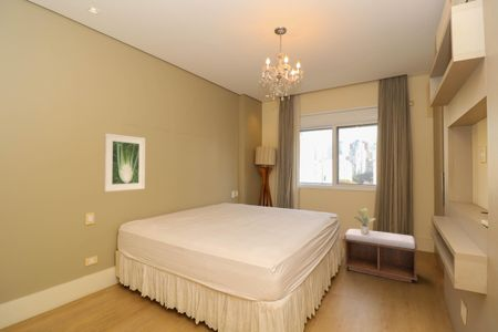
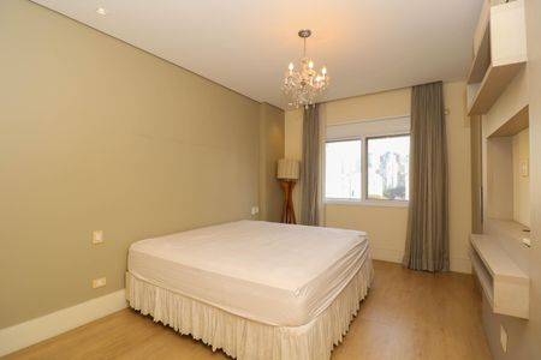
- potted plant [353,207,376,235]
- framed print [103,133,146,193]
- bench [343,228,418,283]
